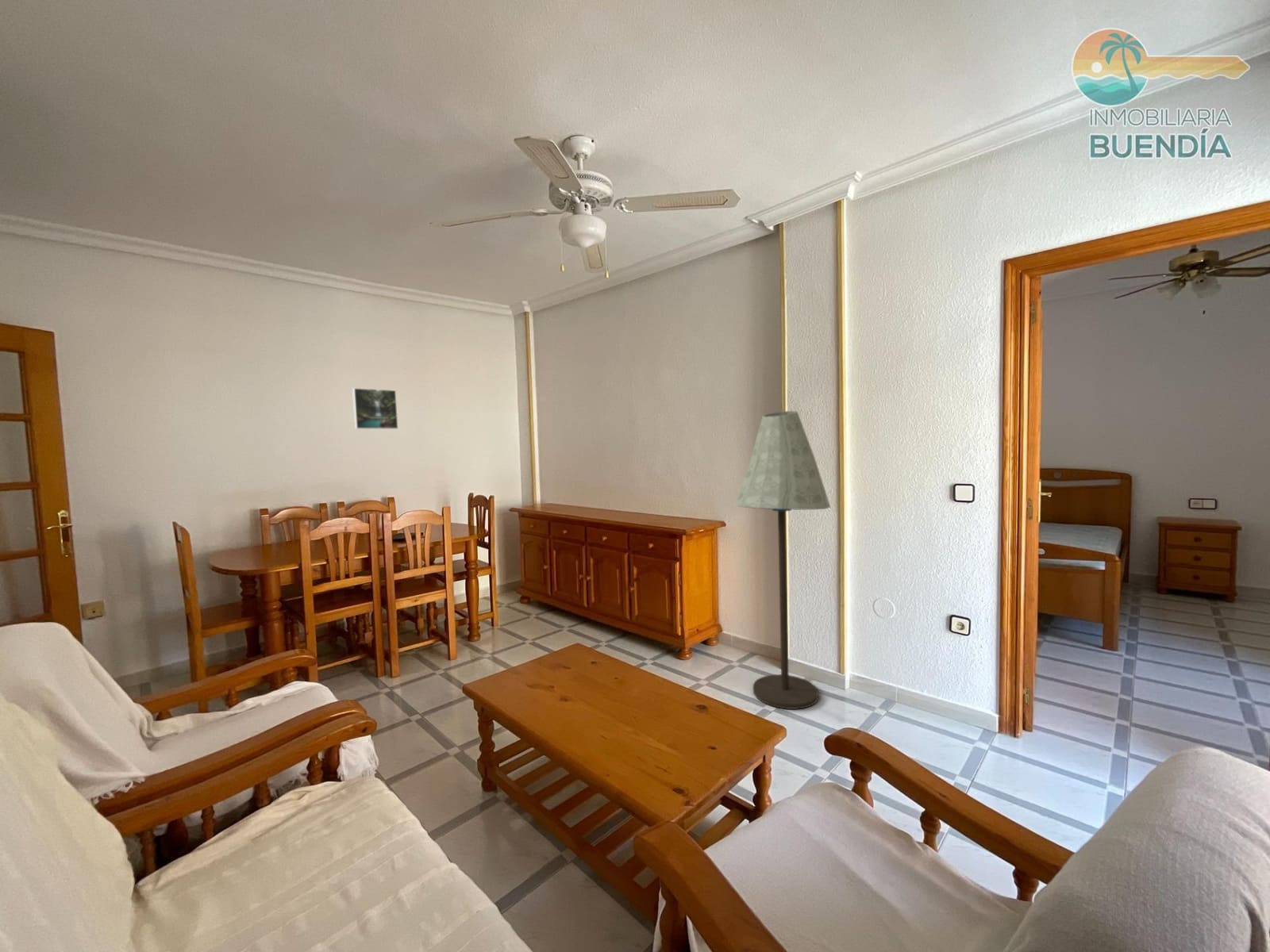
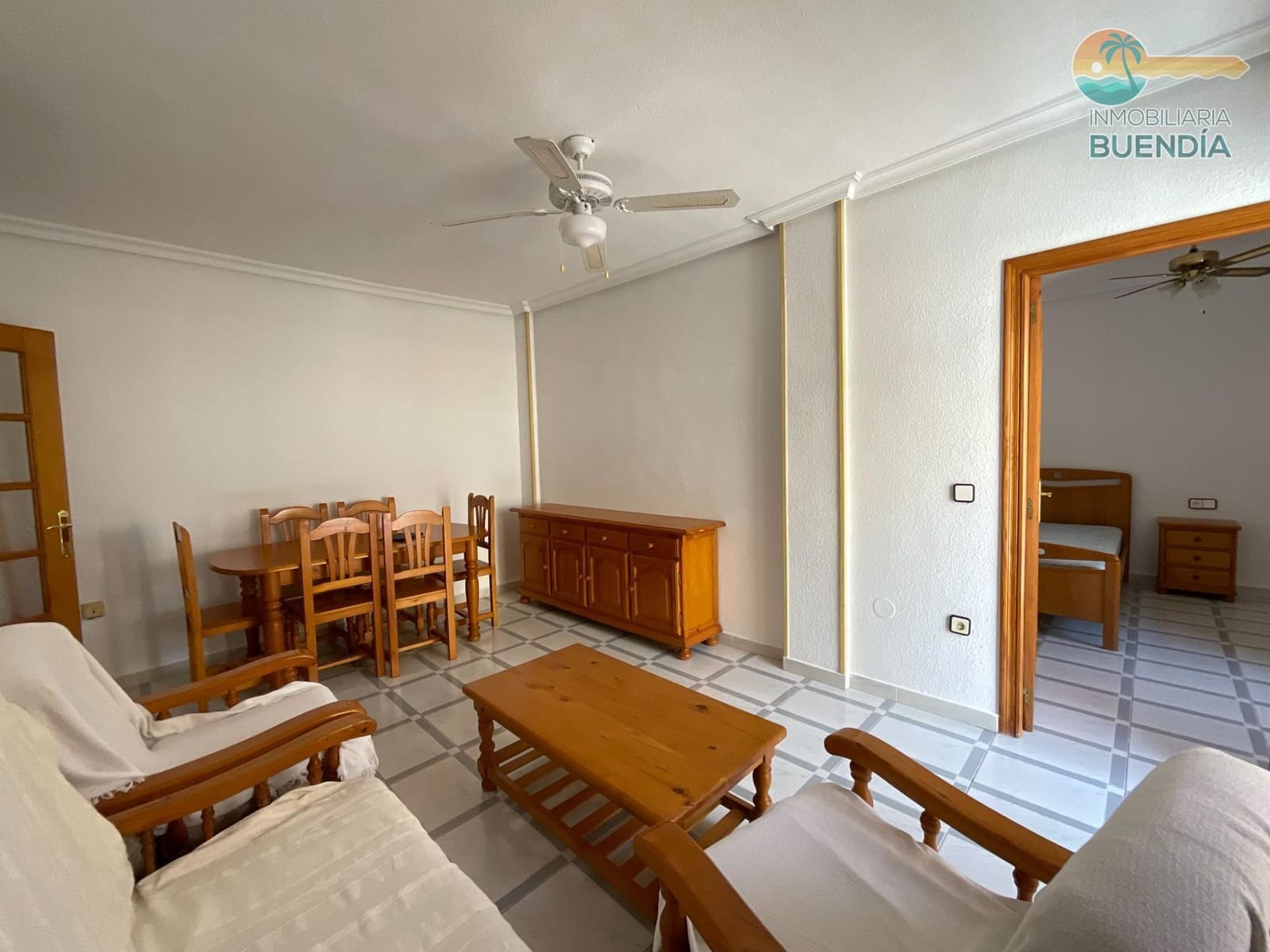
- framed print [352,387,399,430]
- floor lamp [735,410,831,710]
